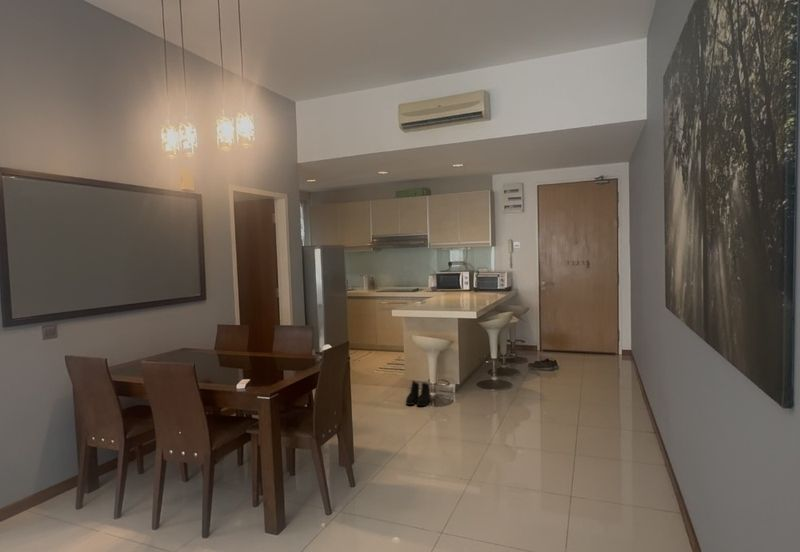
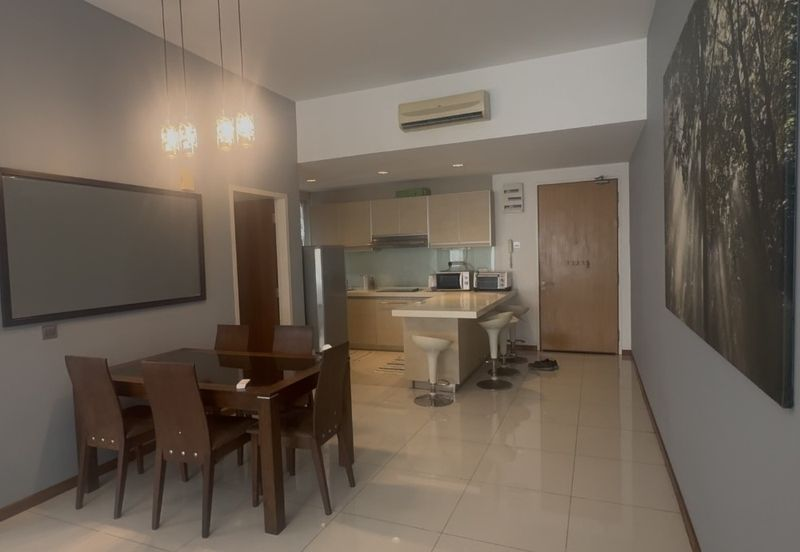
- boots [405,381,431,407]
